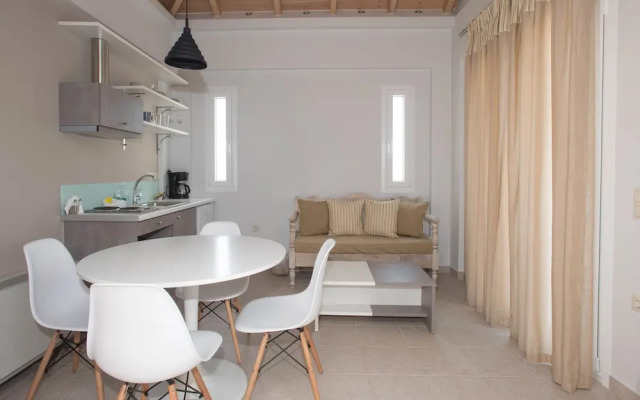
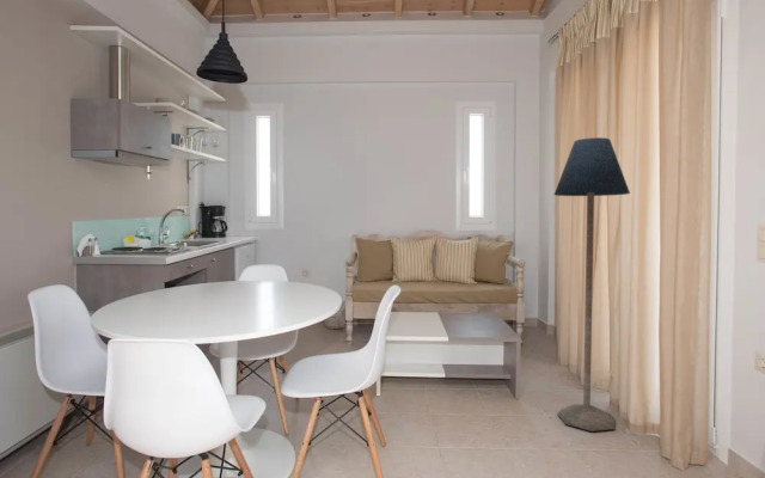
+ floor lamp [553,136,631,433]
